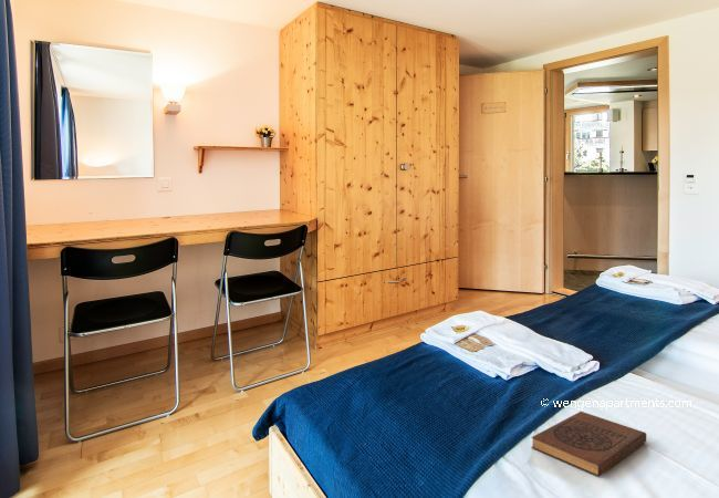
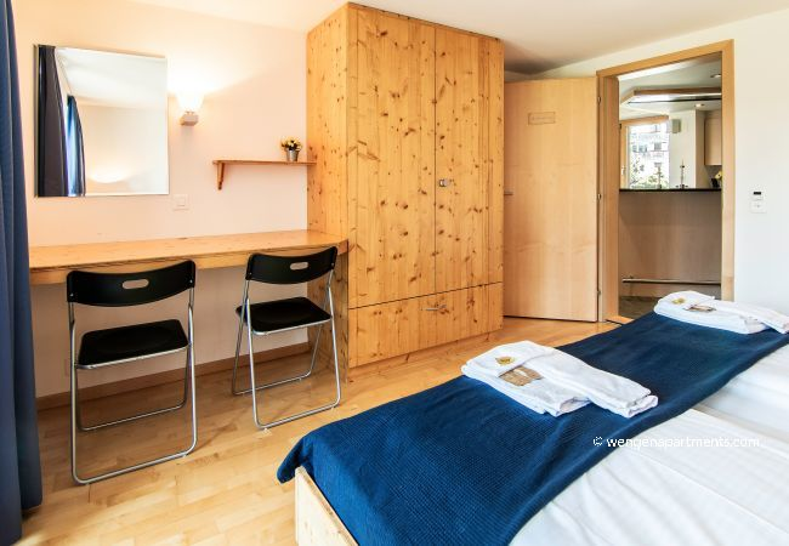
- book [531,411,647,477]
